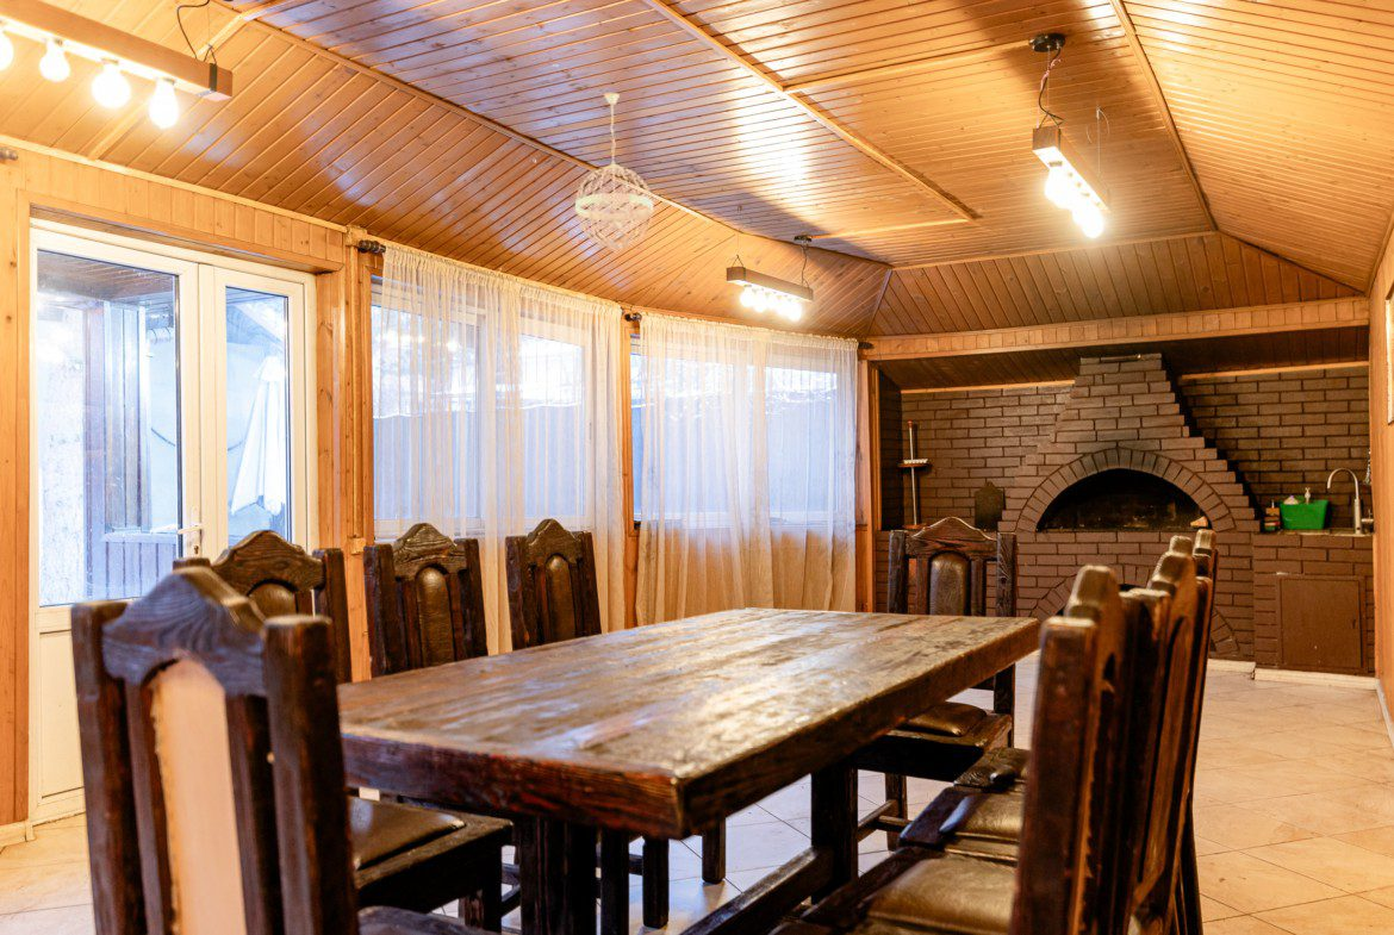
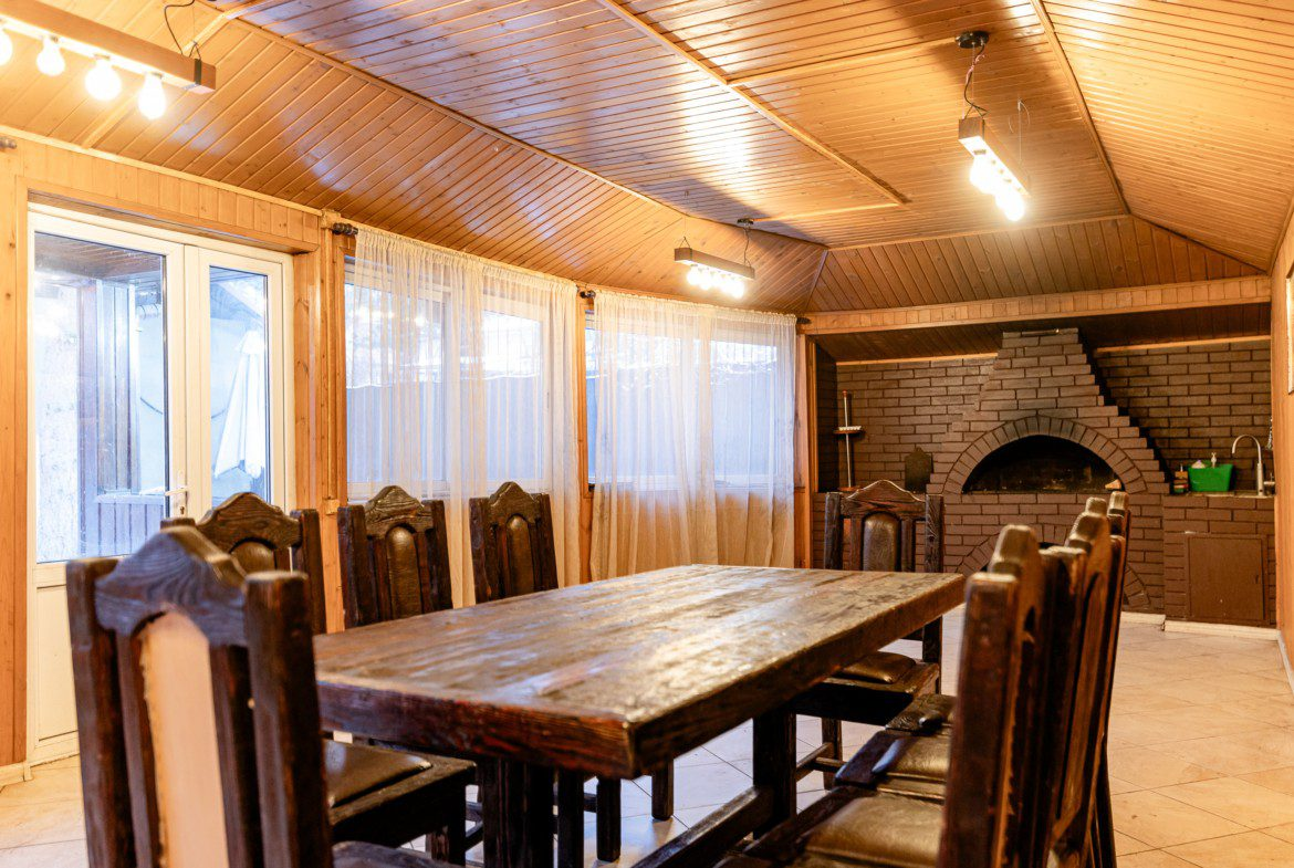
- chandelier [574,92,654,254]
